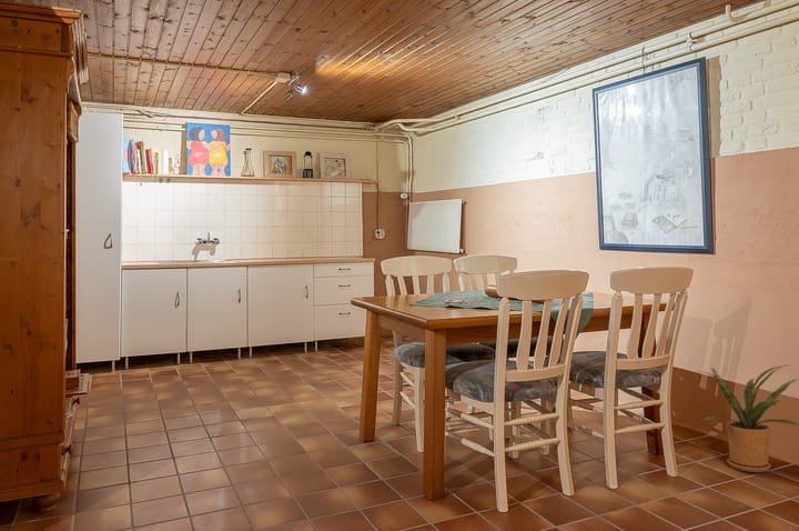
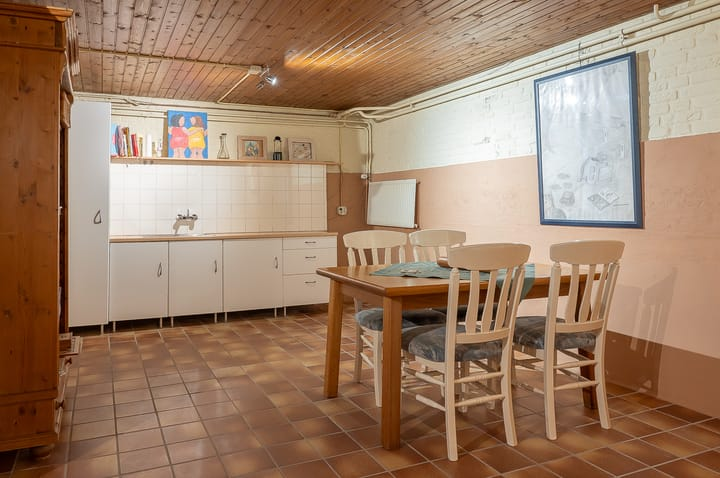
- house plant [694,363,799,473]
